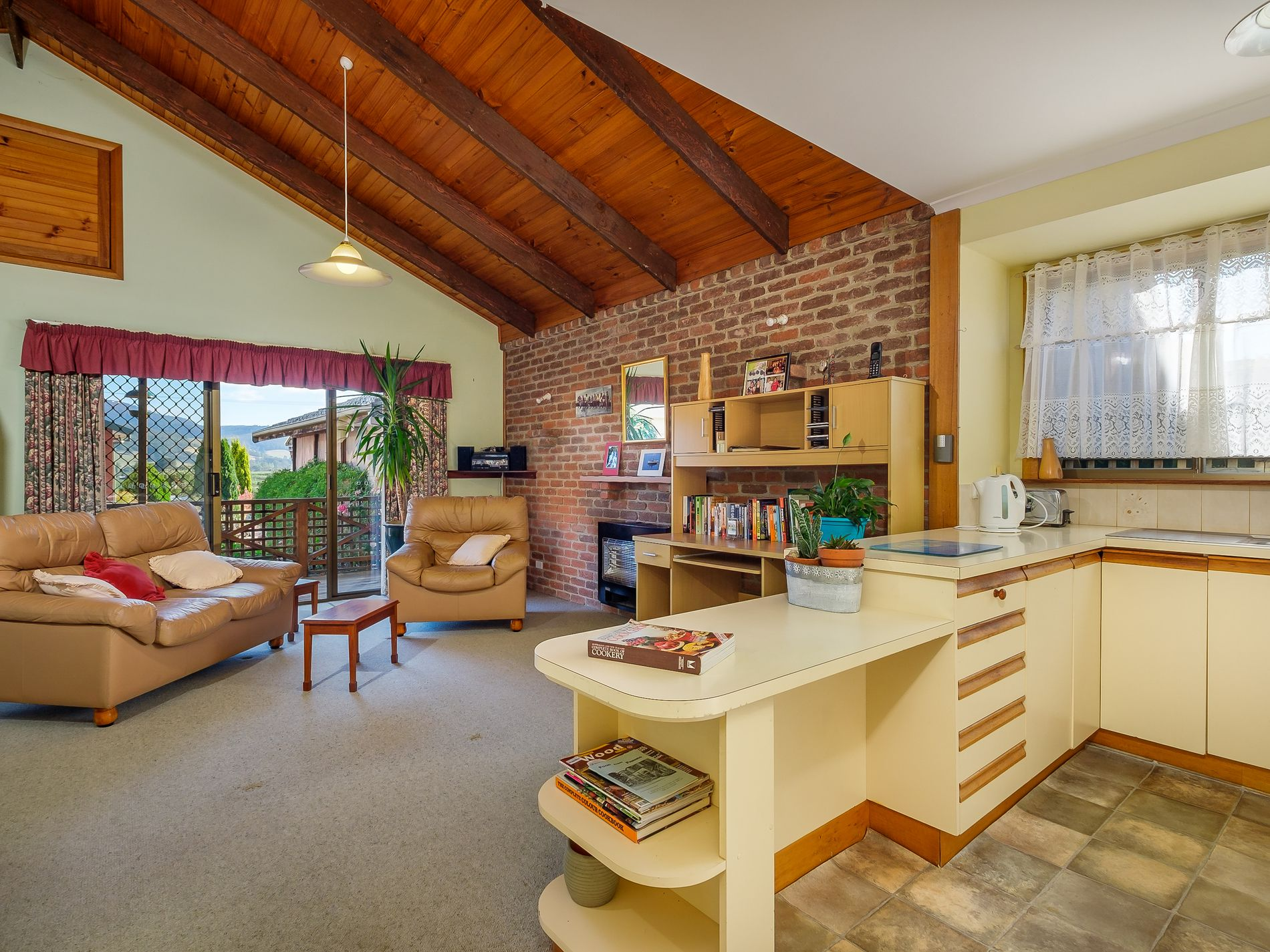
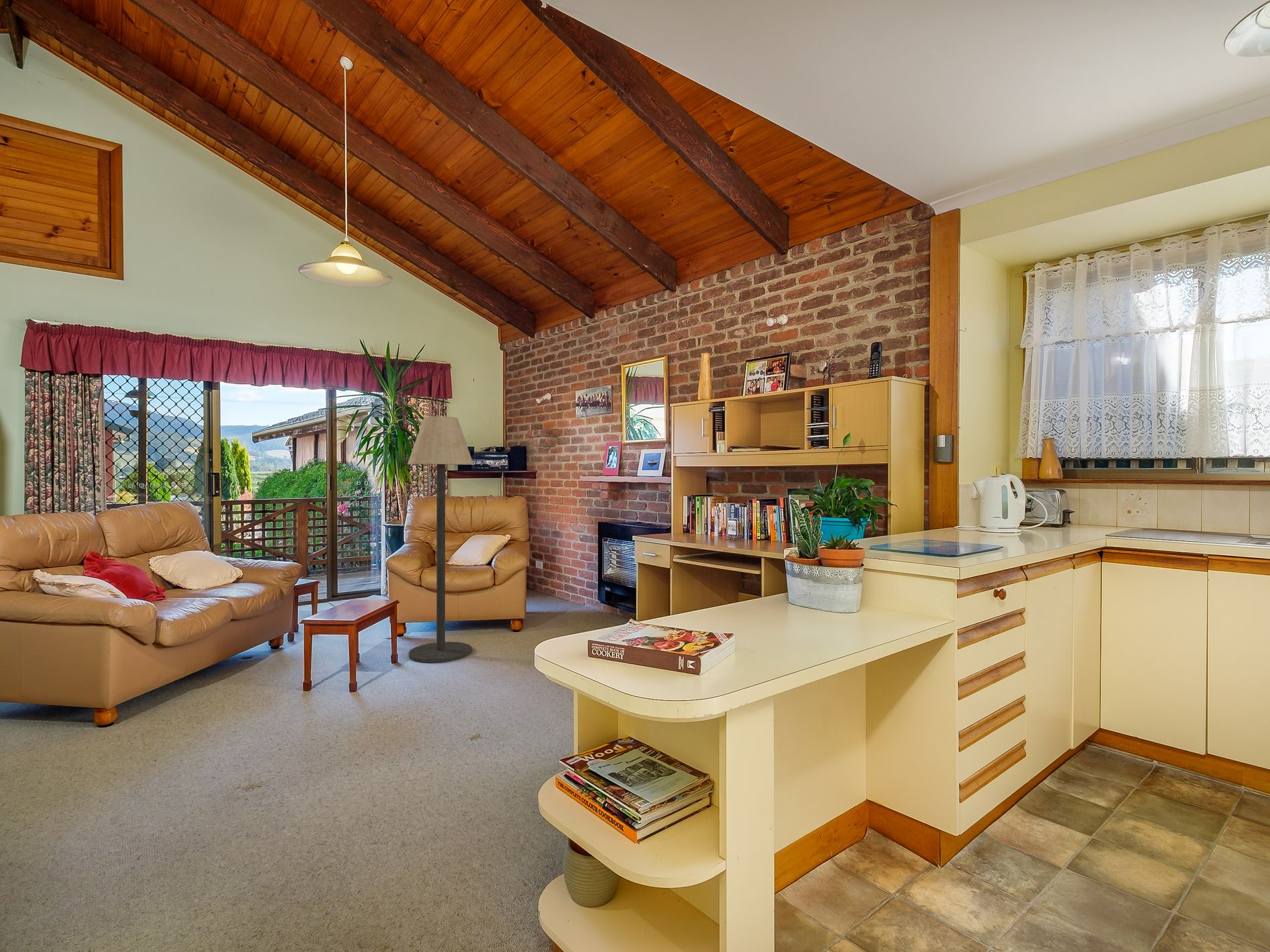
+ floor lamp [407,416,474,663]
